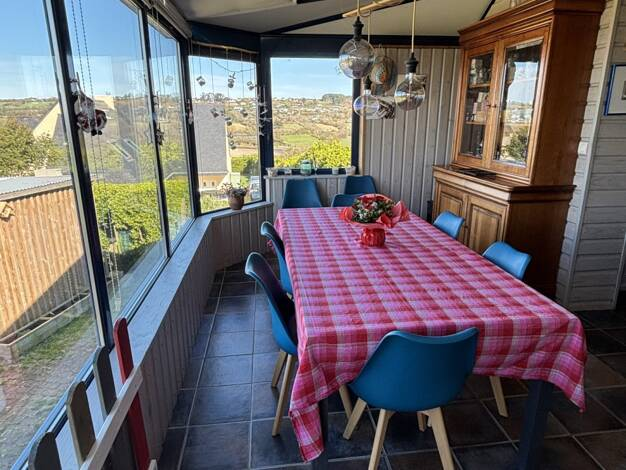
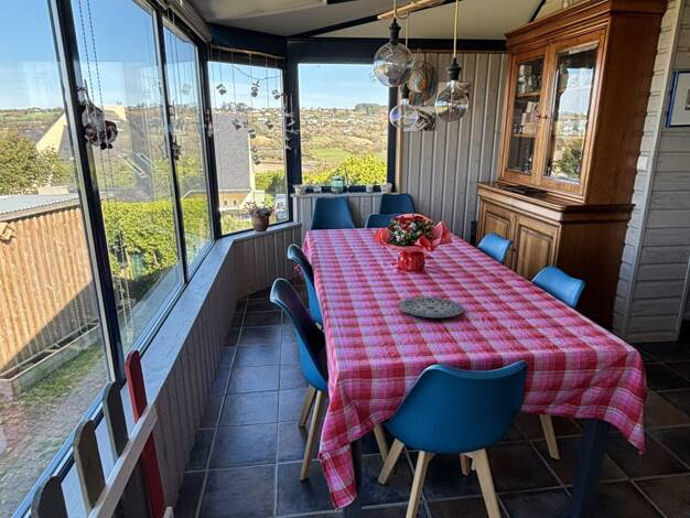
+ plate [398,296,465,319]
